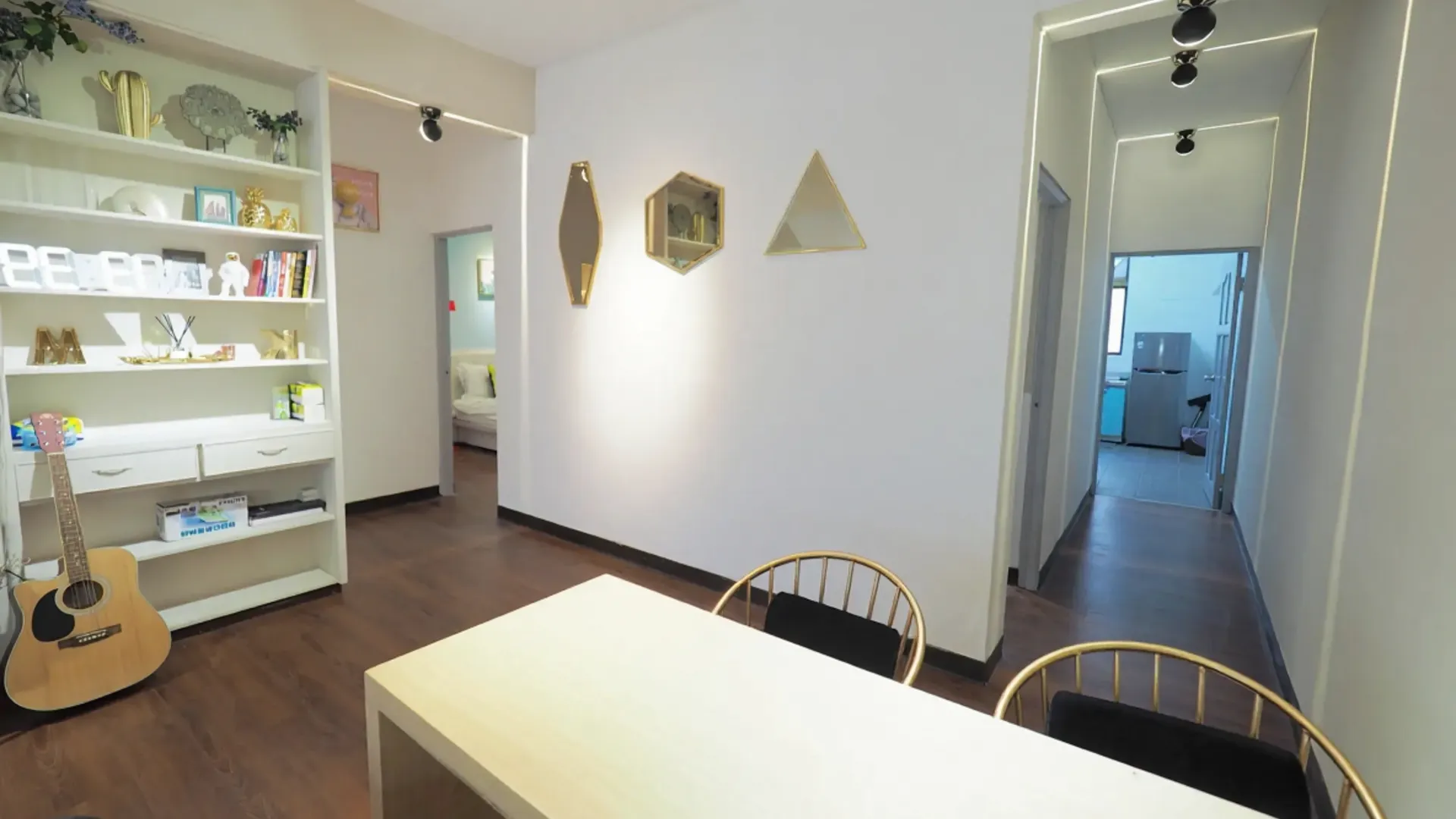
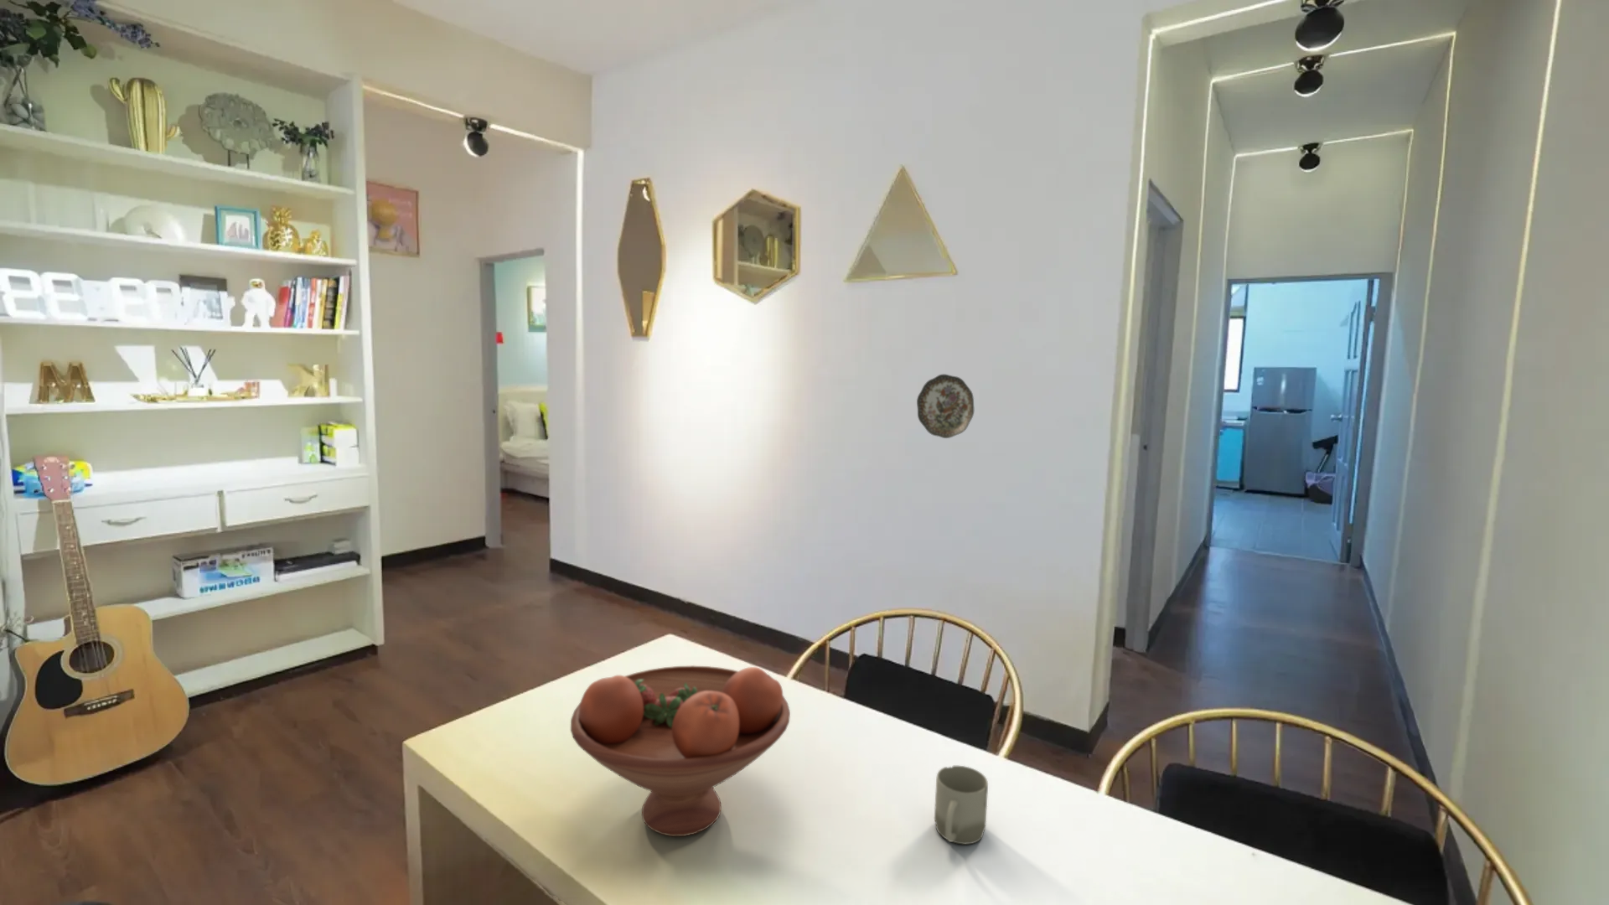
+ cup [934,765,989,845]
+ fruit bowl [570,664,791,838]
+ decorative plate [916,373,975,439]
